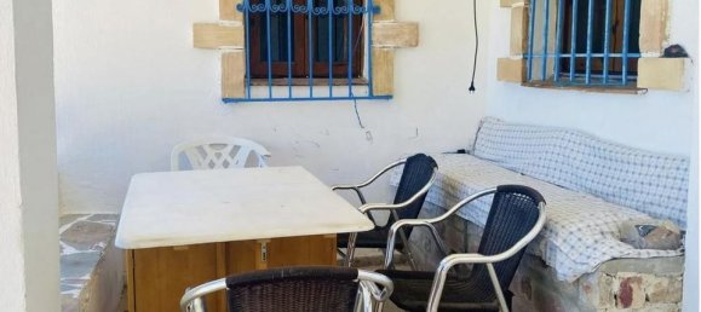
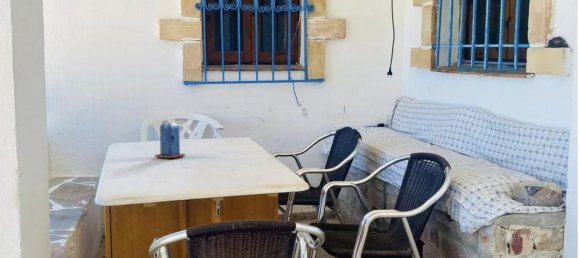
+ candle [154,118,187,159]
